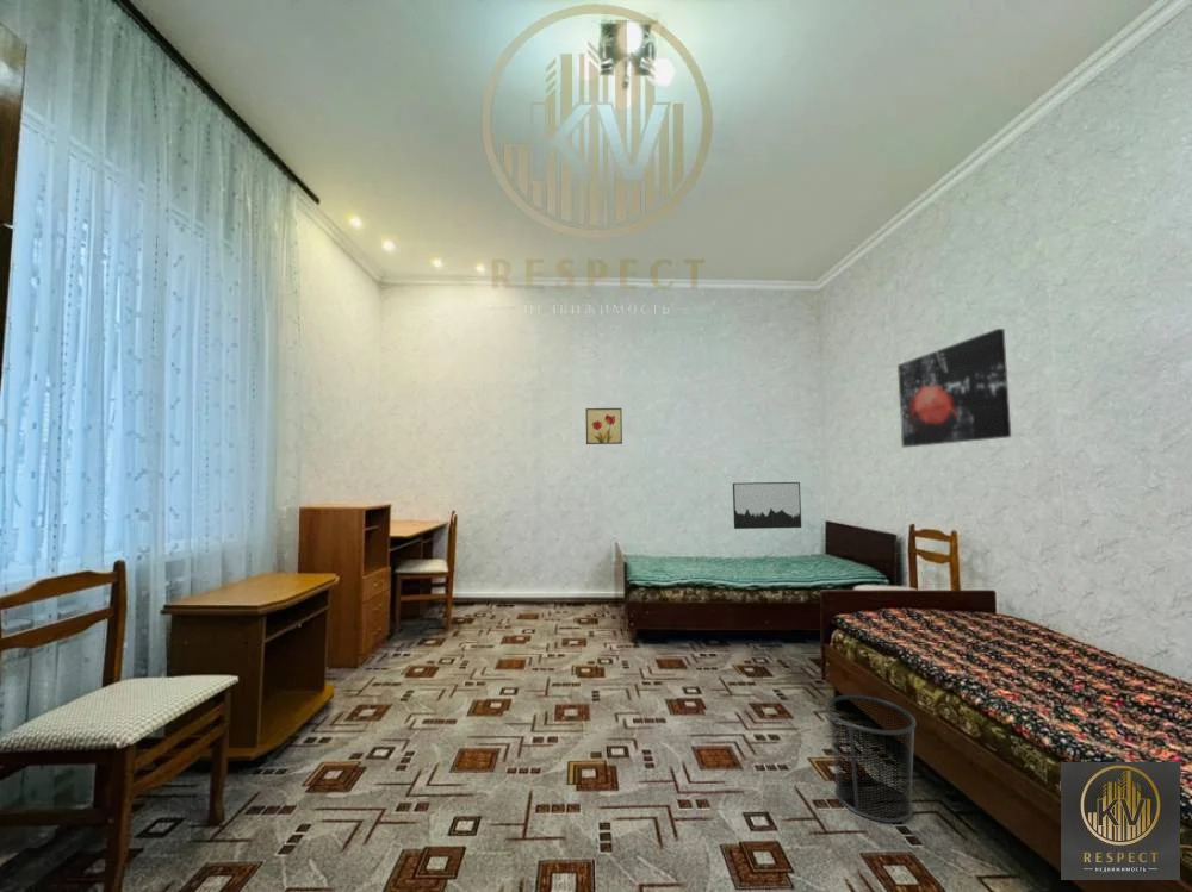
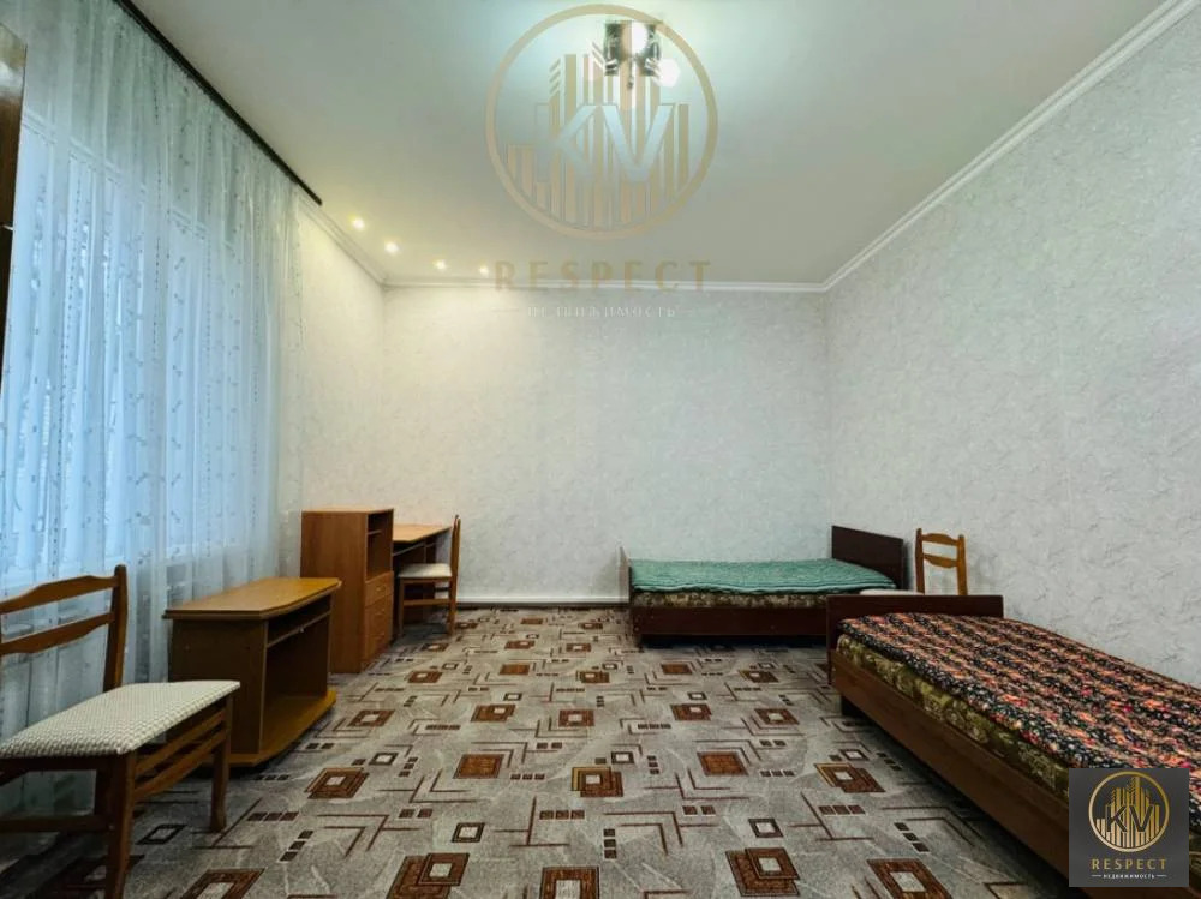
- wall art [896,328,1012,448]
- waste bin [824,694,918,824]
- wall art [732,481,802,530]
- wall art [585,407,623,445]
